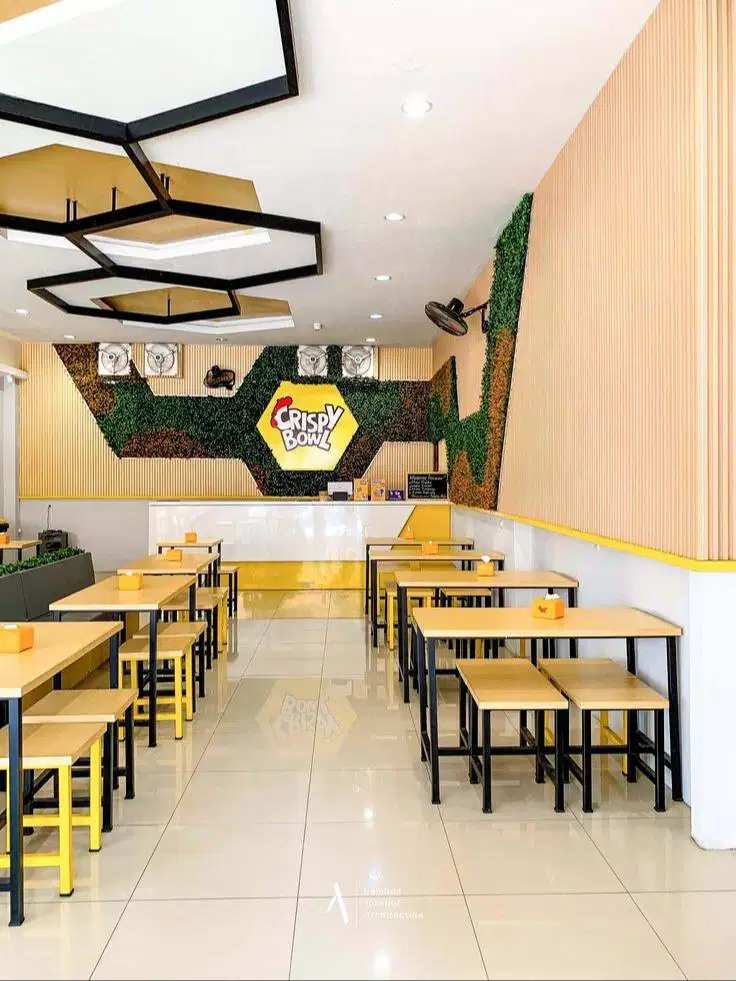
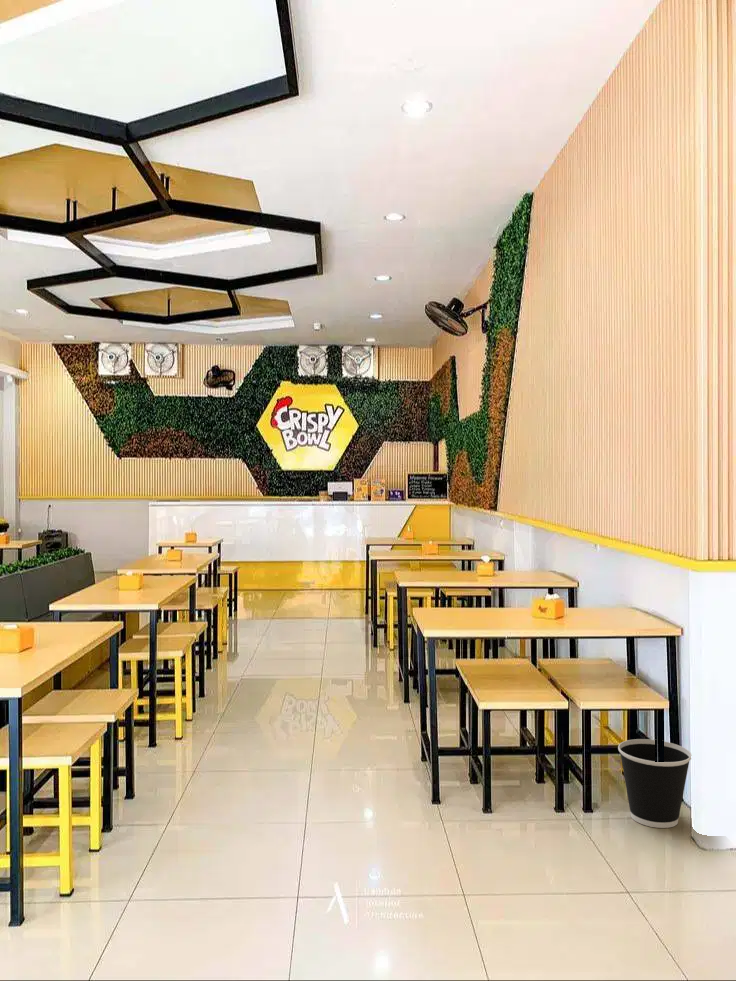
+ wastebasket [617,738,692,829]
